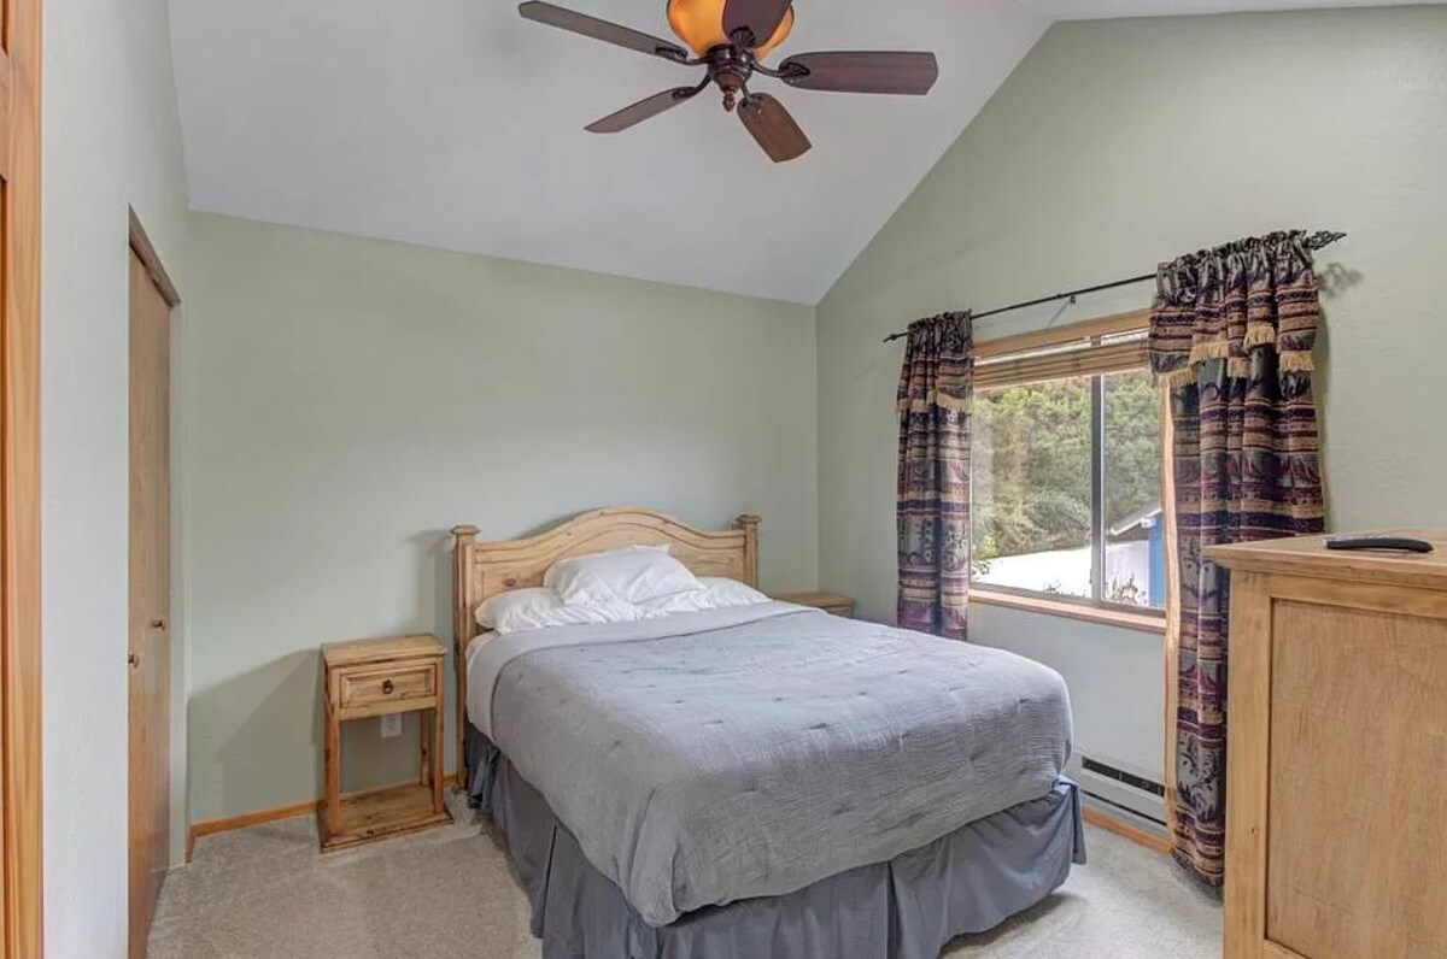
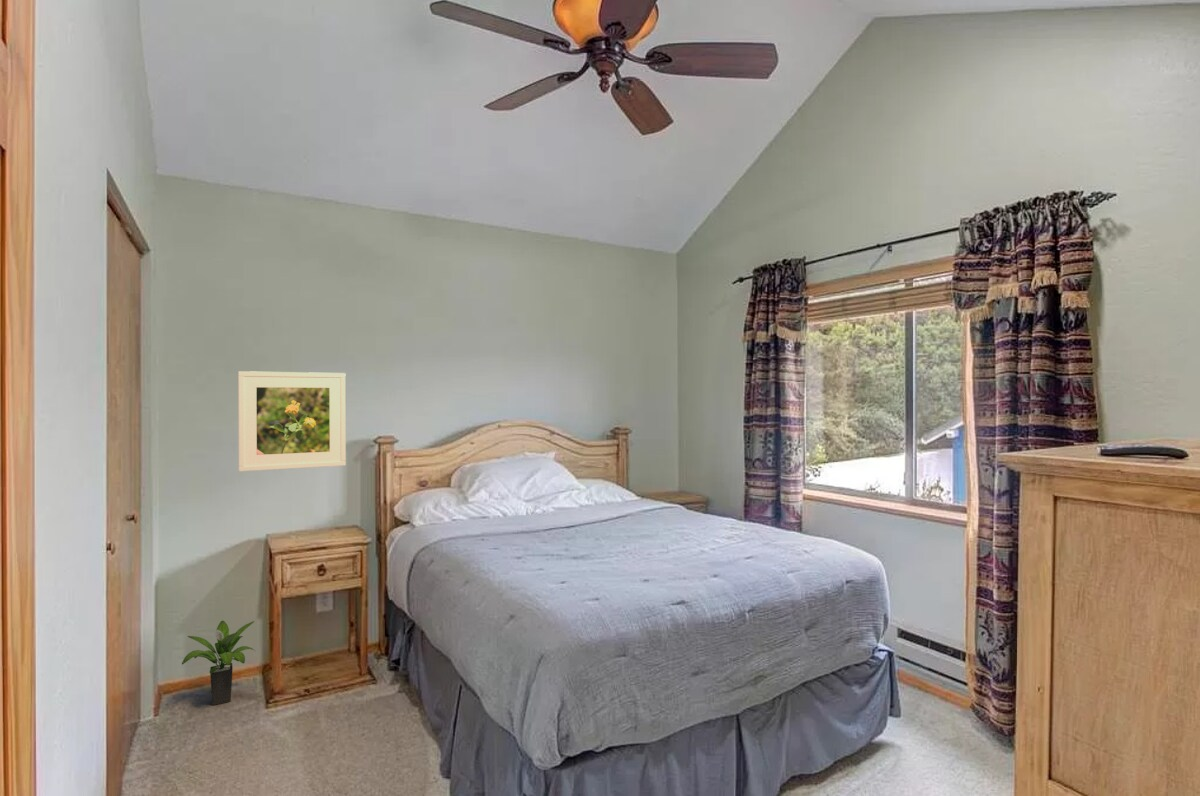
+ potted plant [181,620,255,706]
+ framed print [237,370,347,473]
